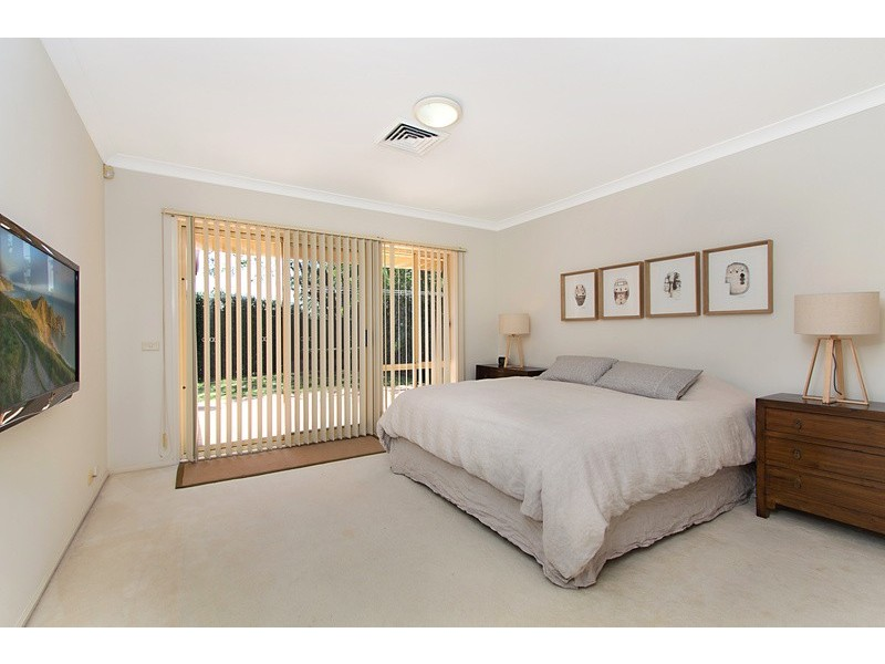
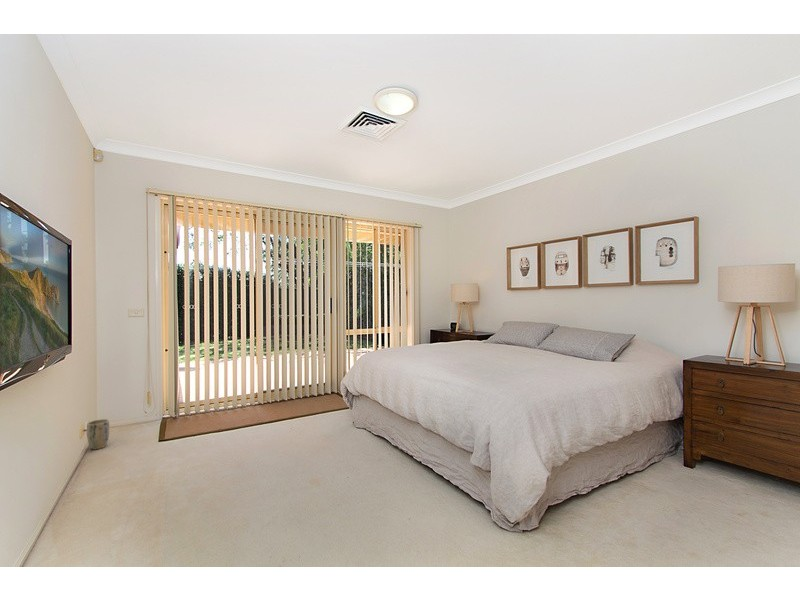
+ plant pot [86,418,110,451]
